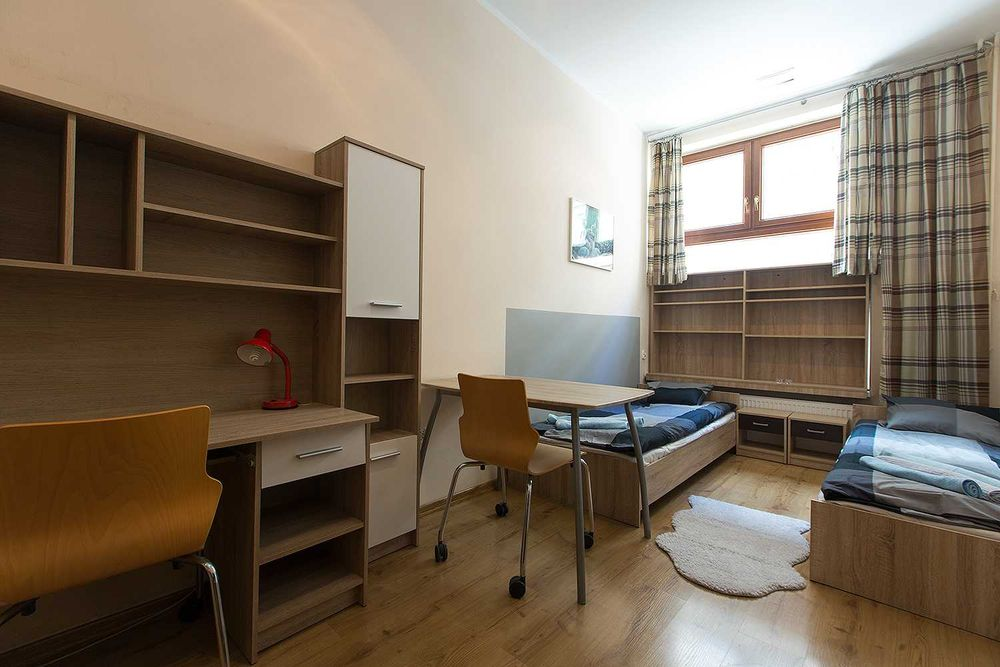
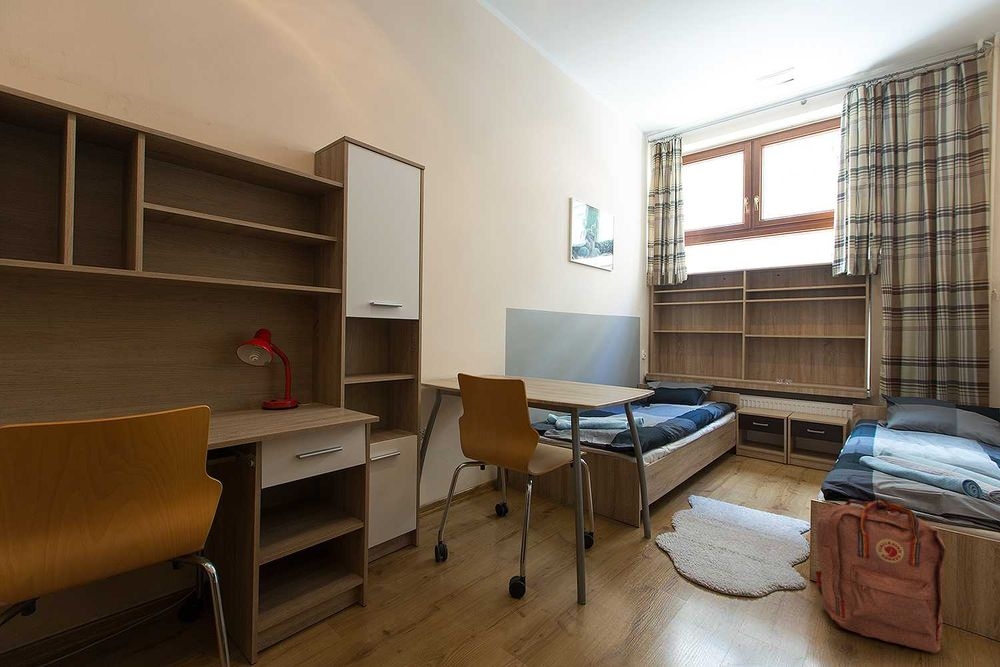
+ backpack [815,499,947,654]
